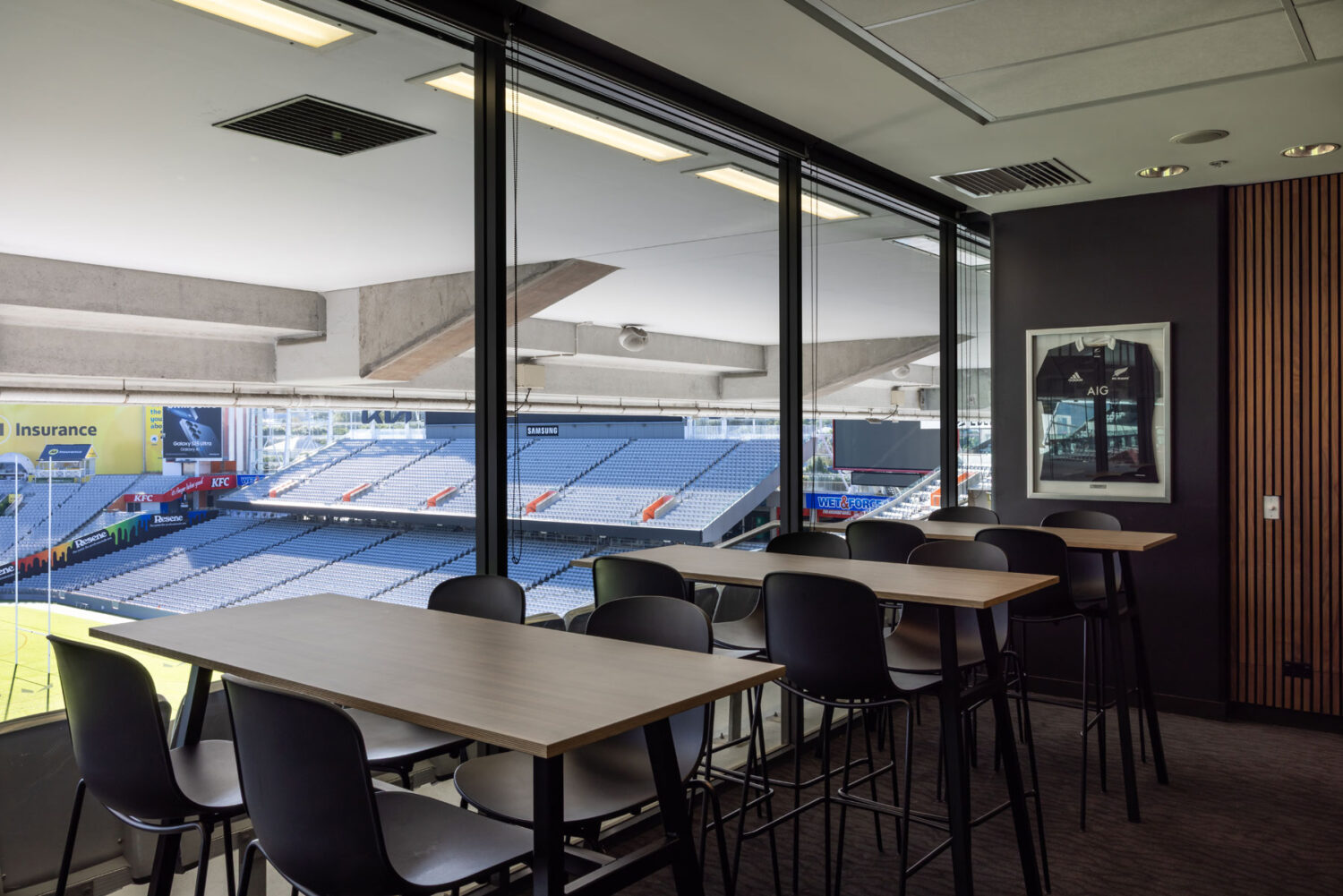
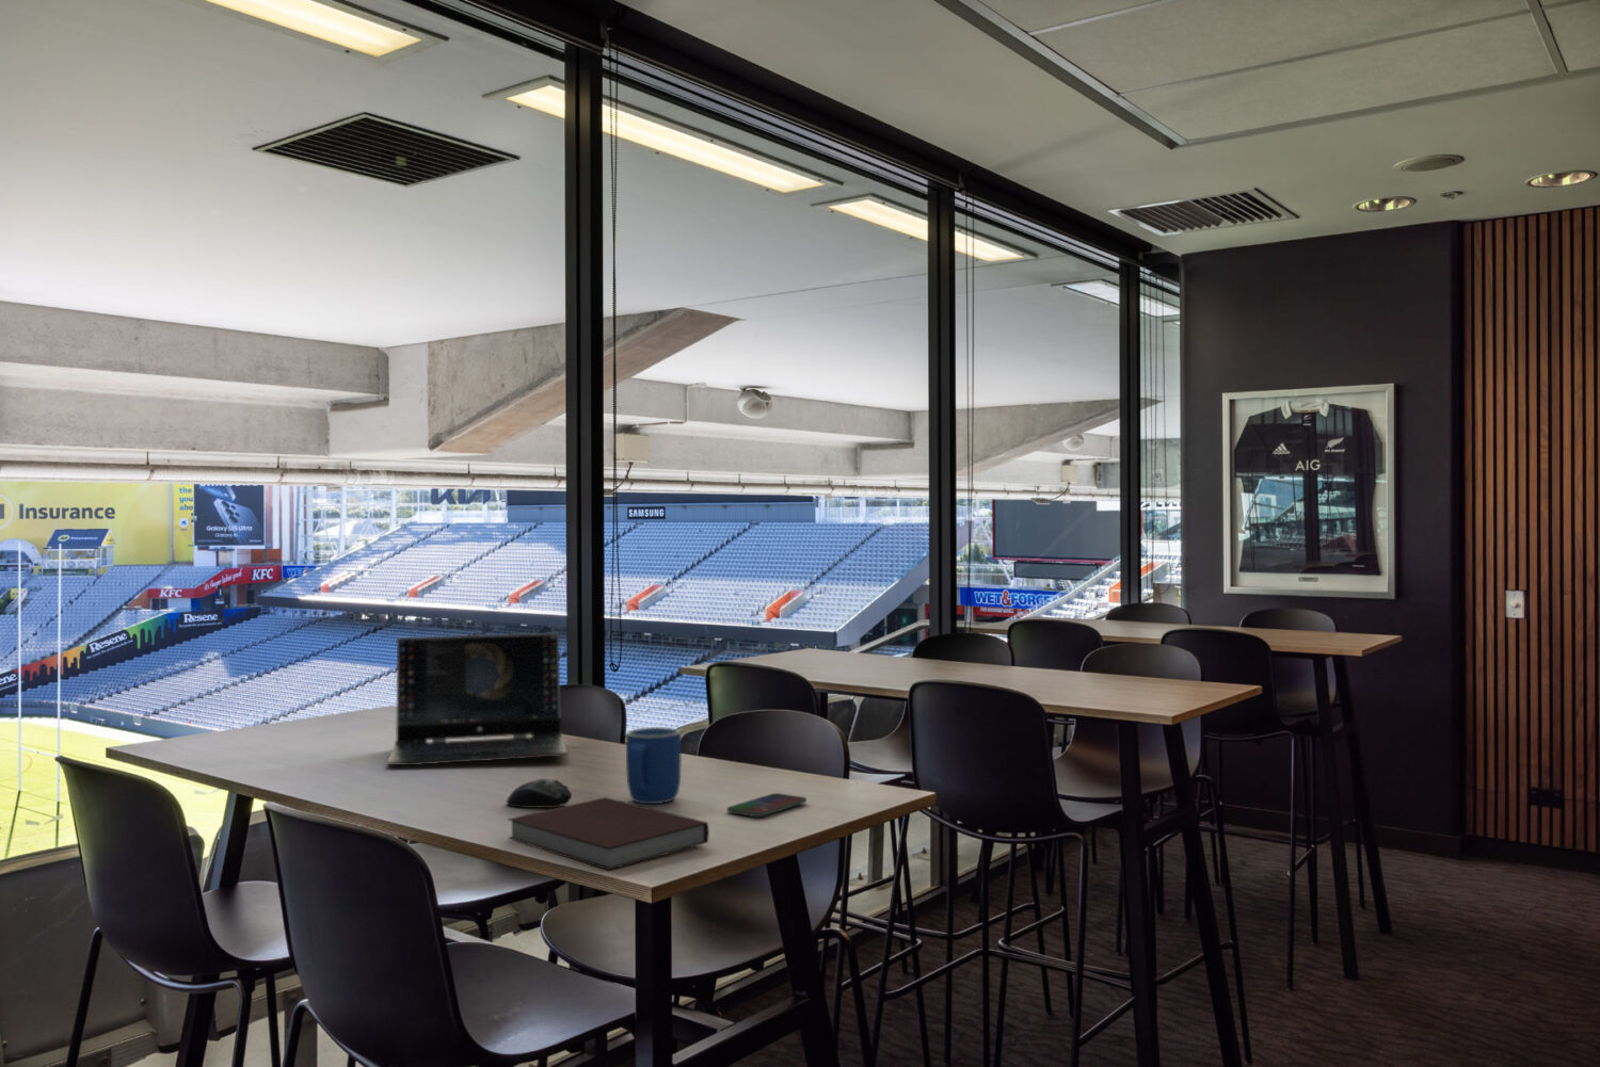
+ mug [625,726,681,805]
+ notebook [506,797,710,871]
+ laptop computer [385,632,568,767]
+ computer mouse [504,778,573,809]
+ smartphone [727,792,808,818]
